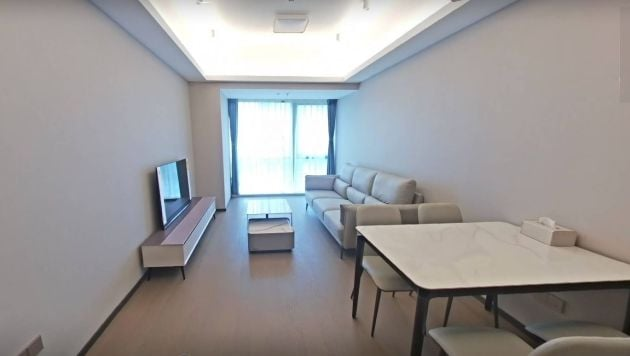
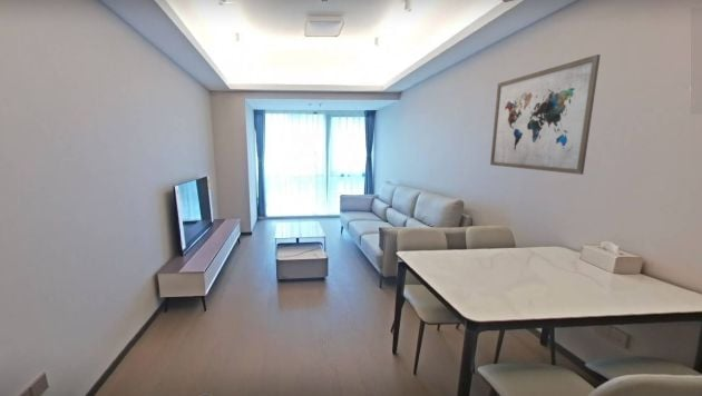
+ wall art [489,53,602,176]
